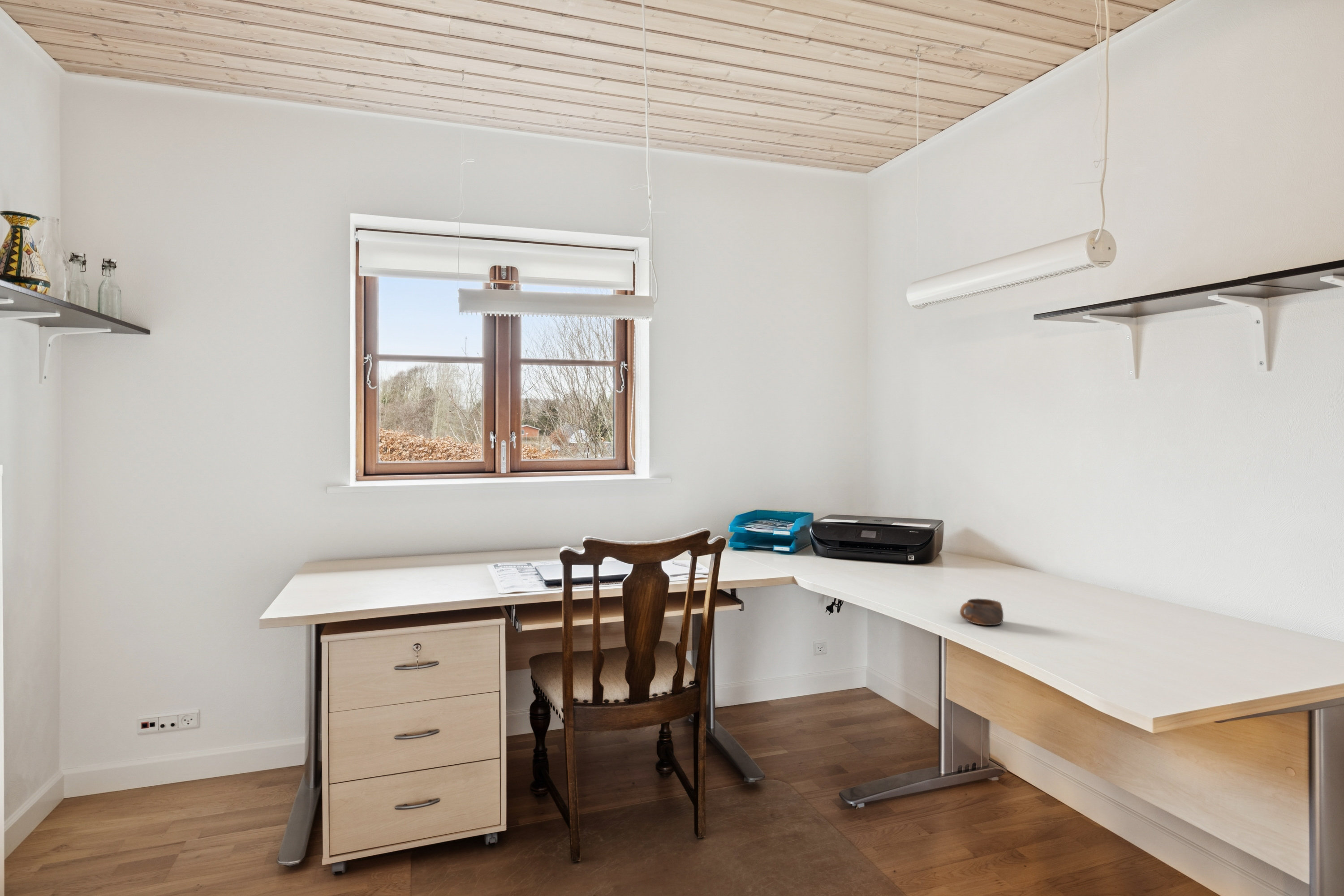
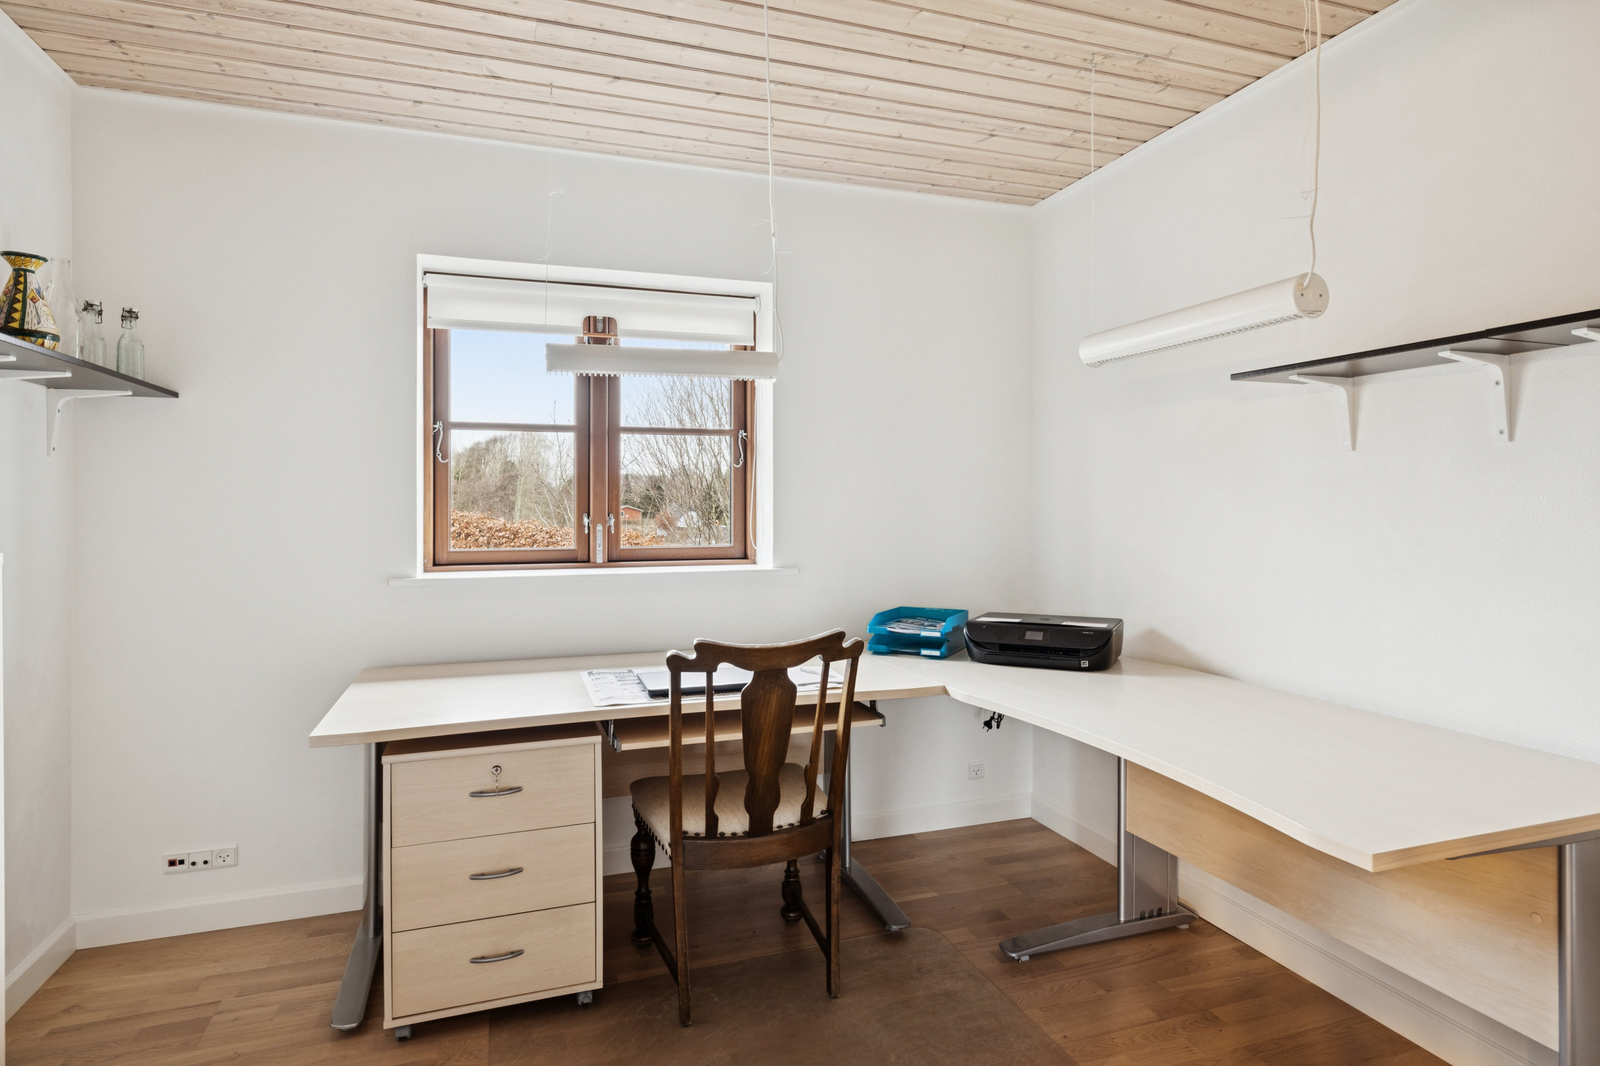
- cup [960,598,1004,625]
